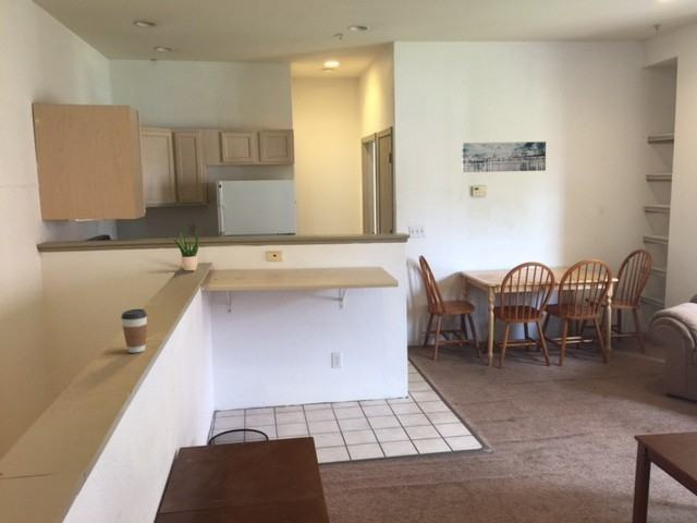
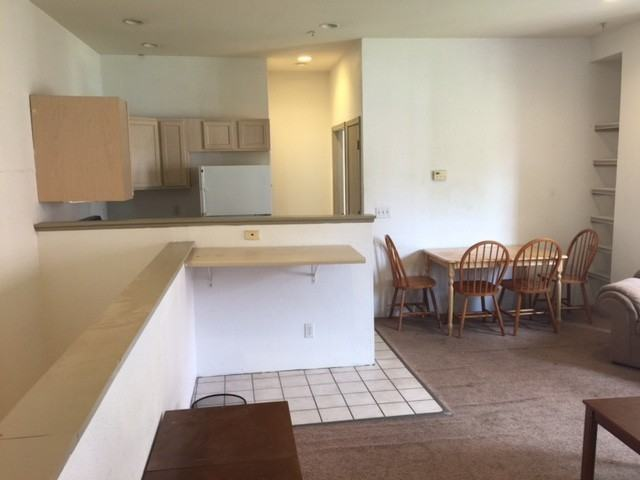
- wall art [461,141,547,173]
- potted plant [170,227,200,271]
- coffee cup [120,308,148,354]
